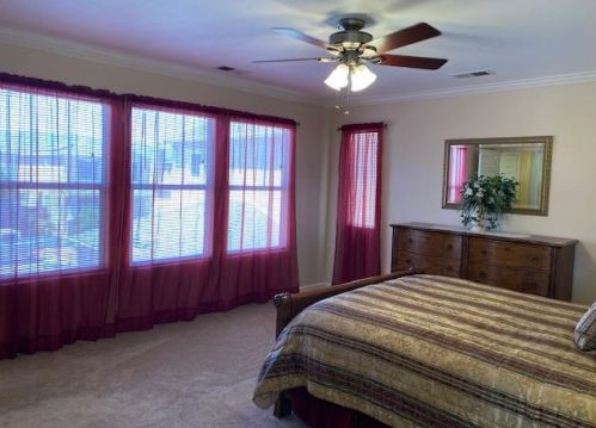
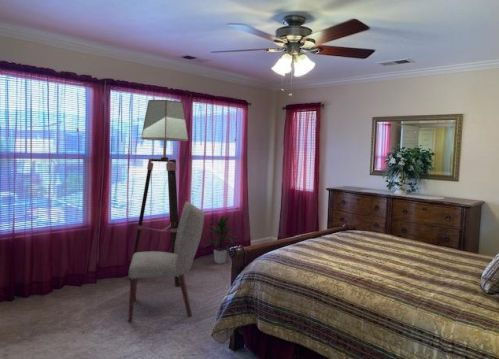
+ chair [127,201,205,322]
+ indoor plant [201,214,238,265]
+ floor lamp [128,99,189,287]
